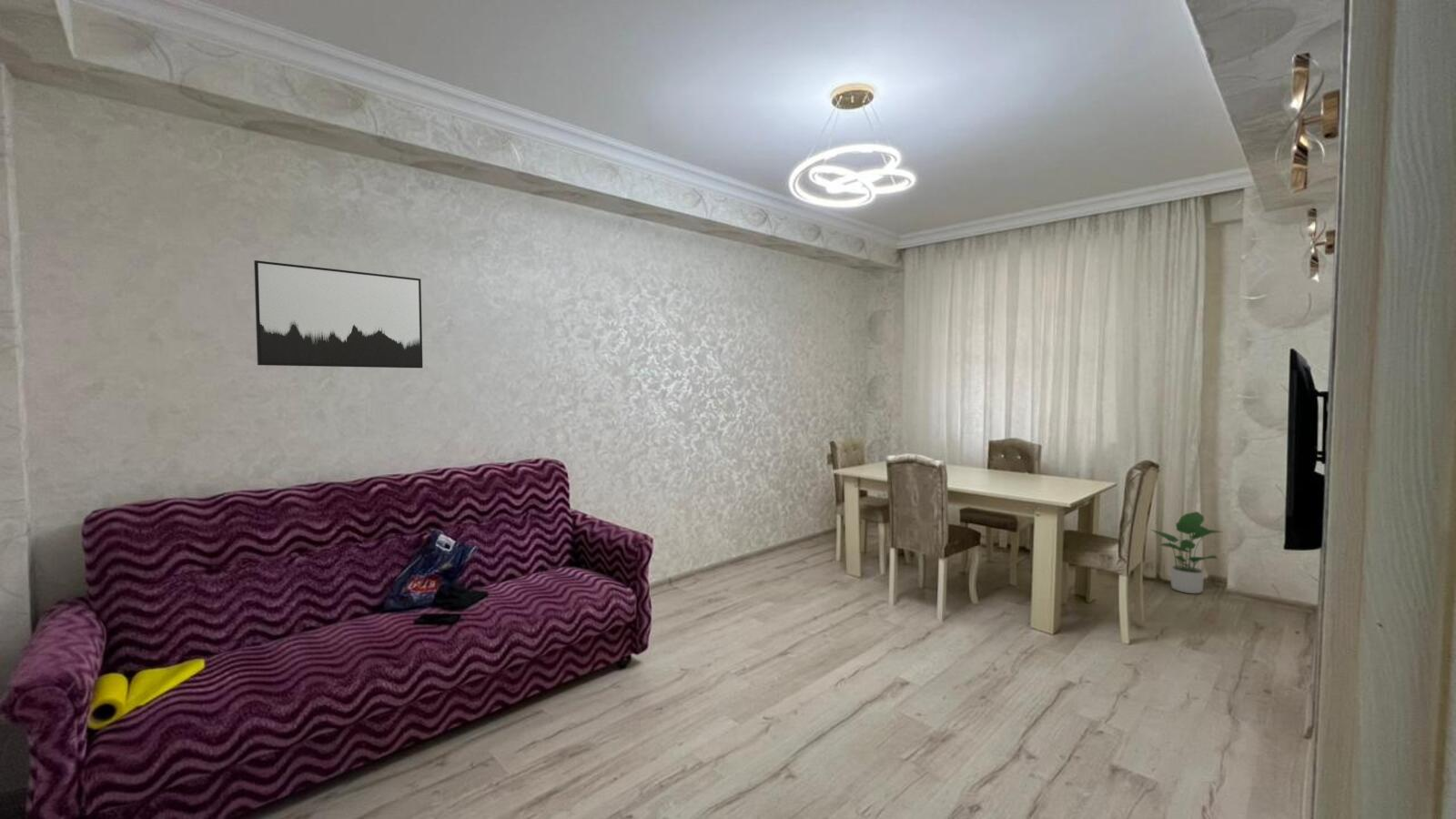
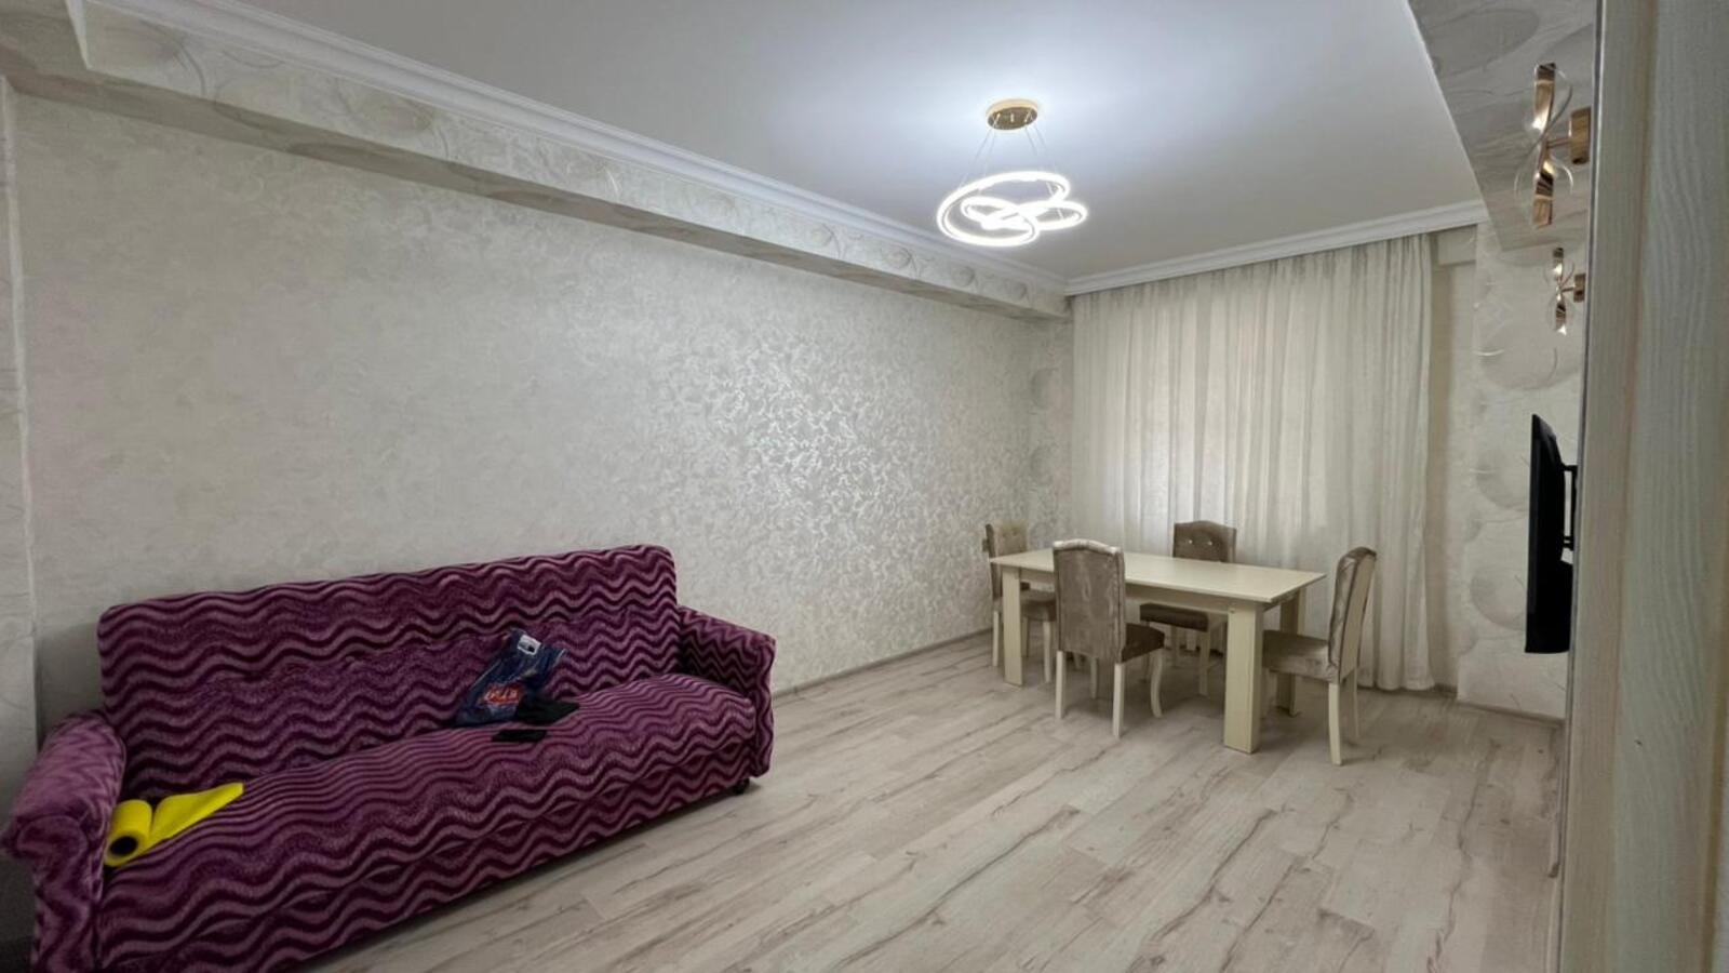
- wall art [253,259,423,369]
- potted plant [1148,511,1225,594]
